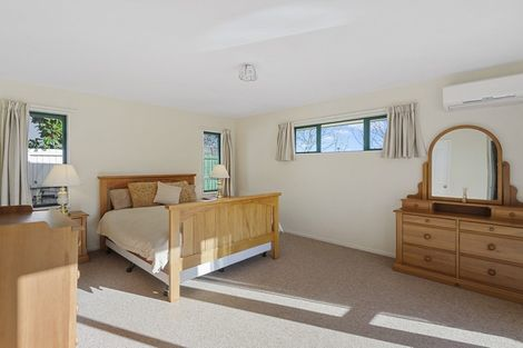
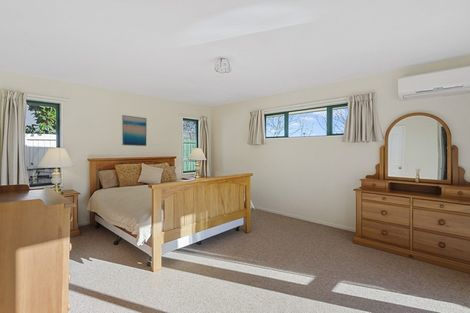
+ wall art [121,114,147,147]
